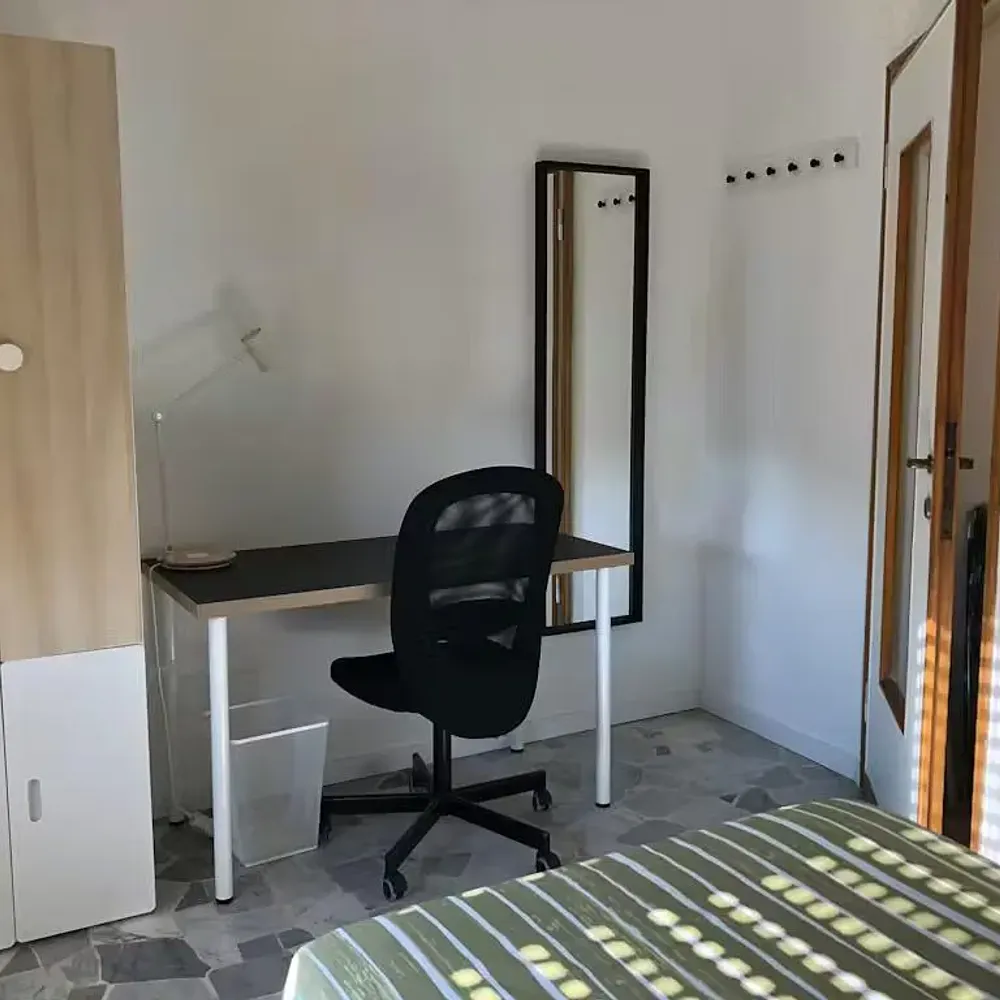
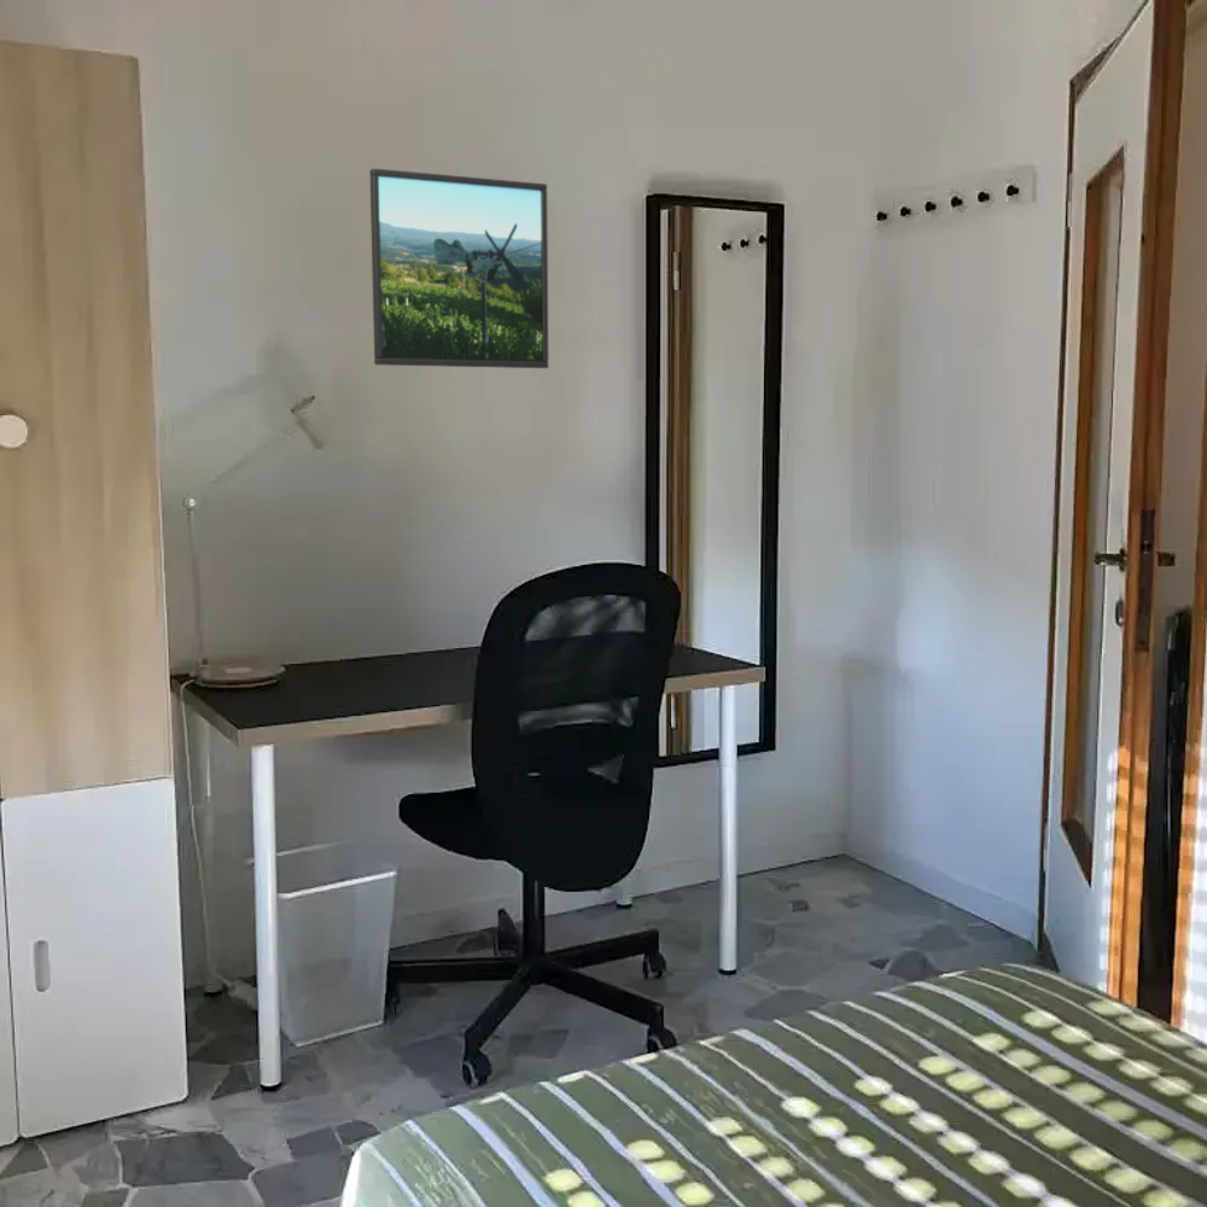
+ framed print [368,168,549,369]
